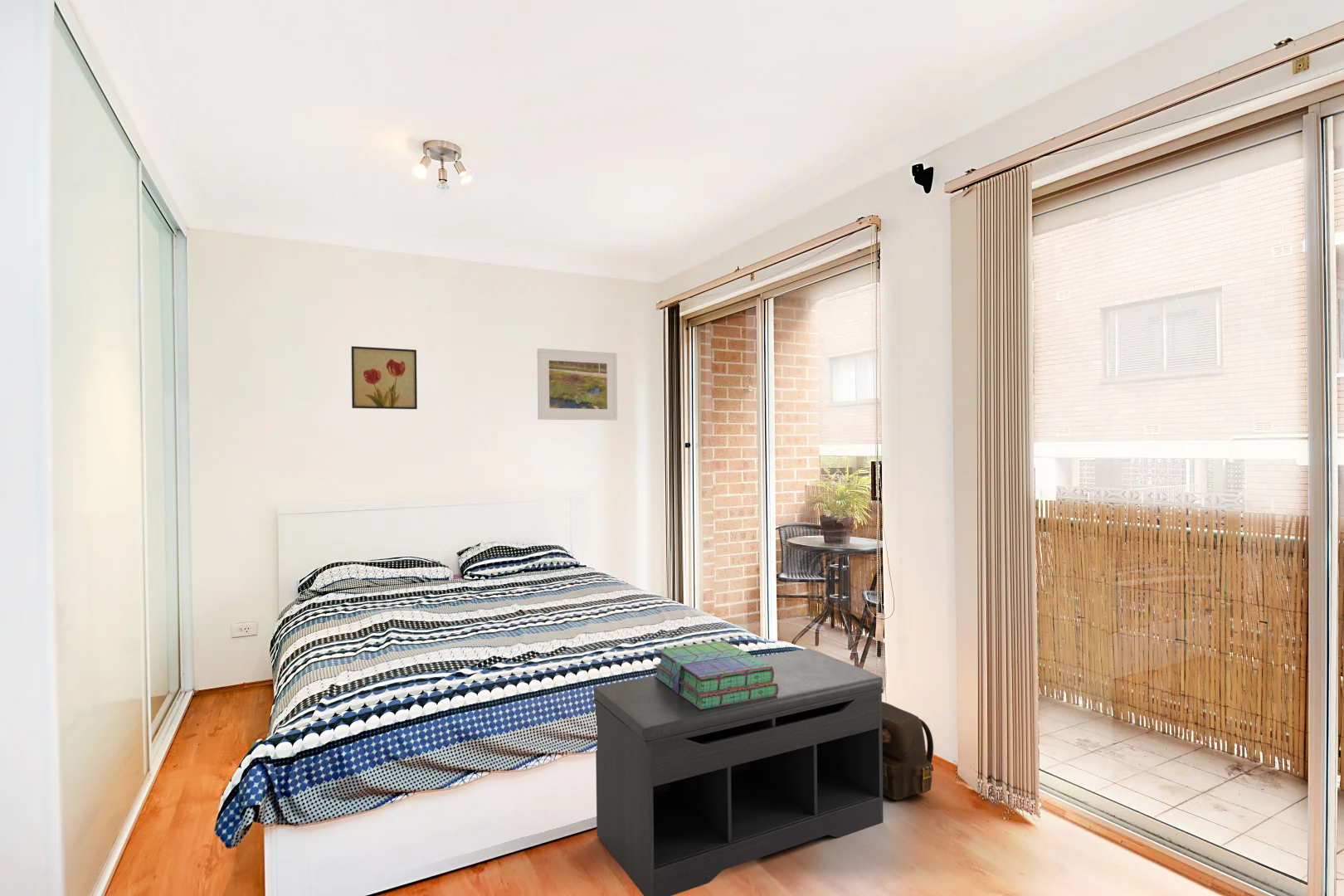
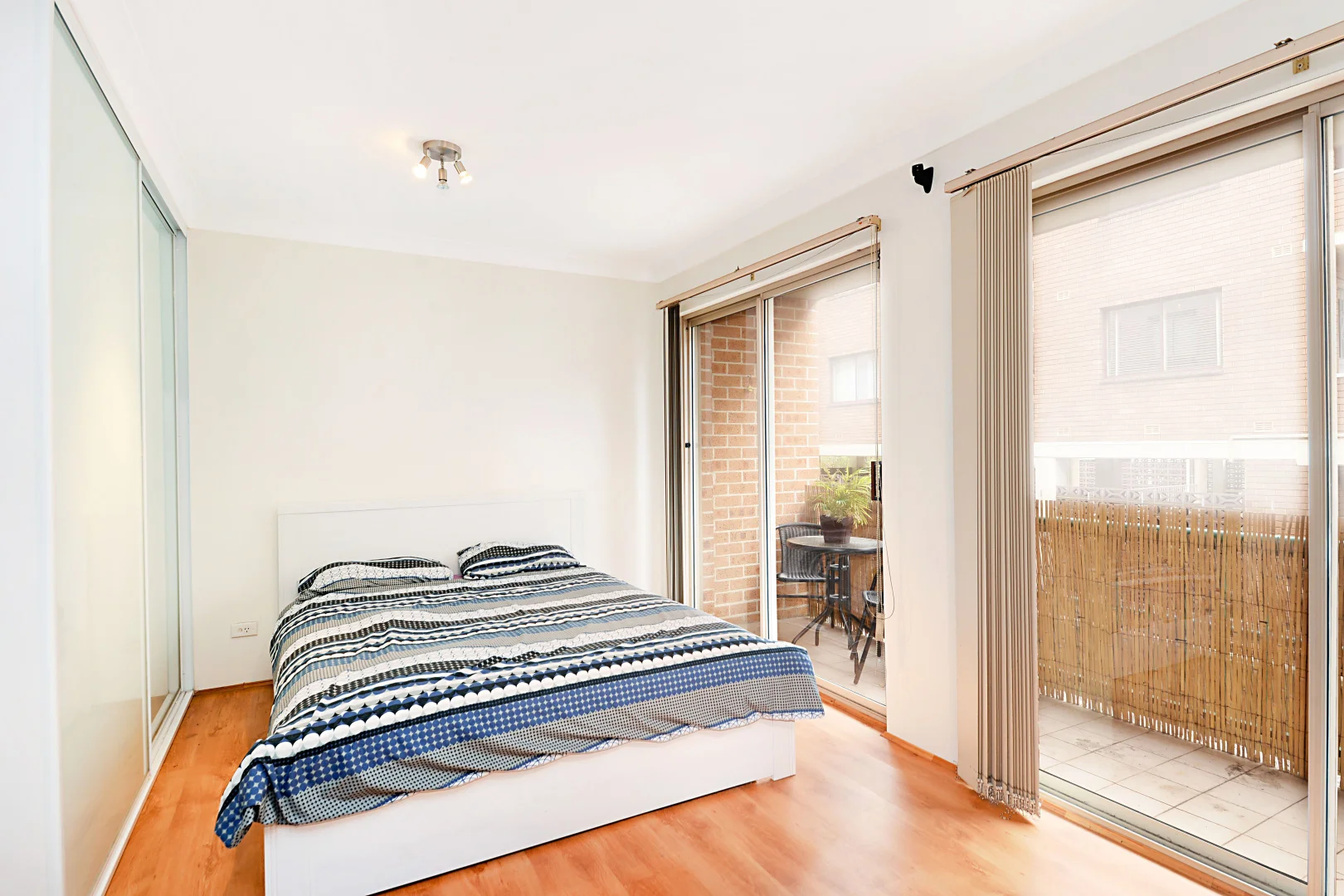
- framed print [536,348,618,421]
- bench [592,648,884,896]
- backpack [882,701,934,801]
- stack of books [654,640,779,710]
- wall art [351,345,418,410]
